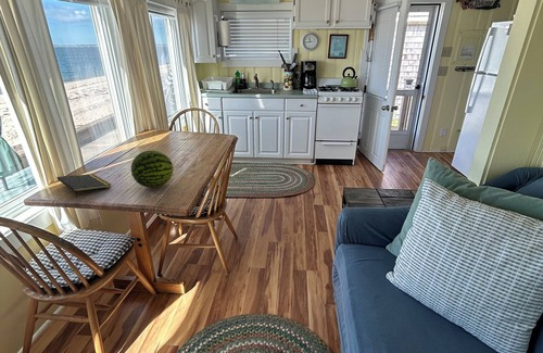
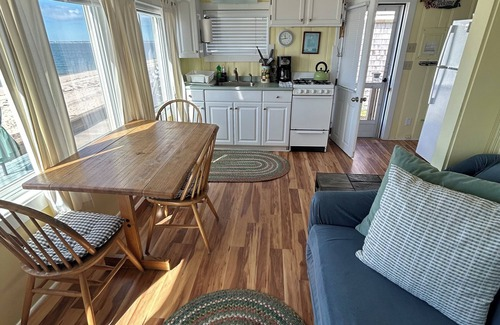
- fruit [130,150,174,189]
- notepad [56,173,112,199]
